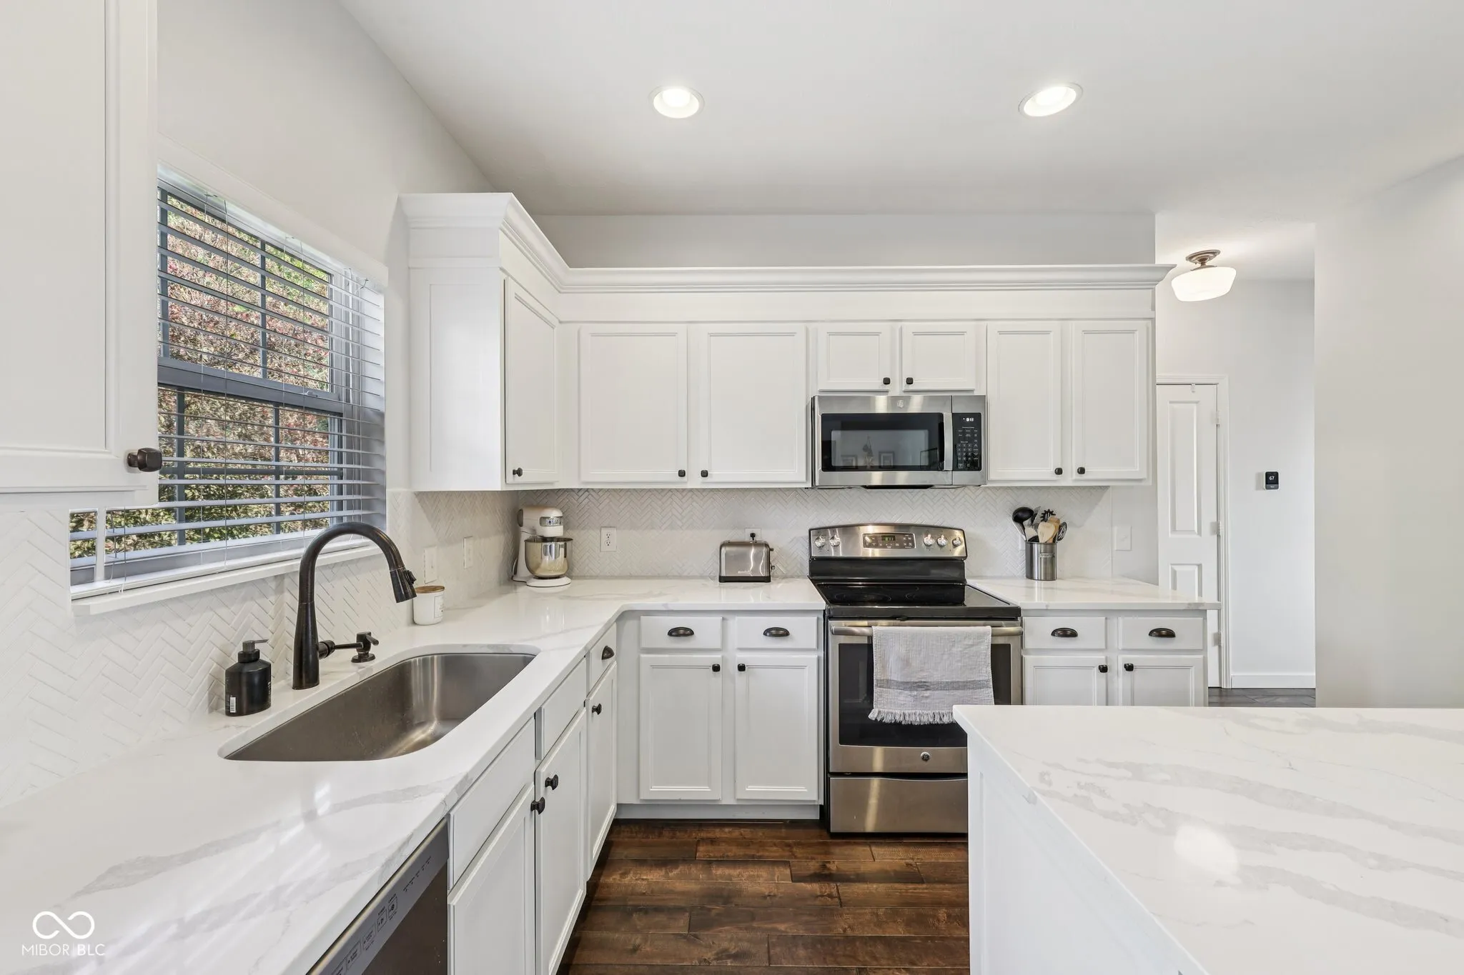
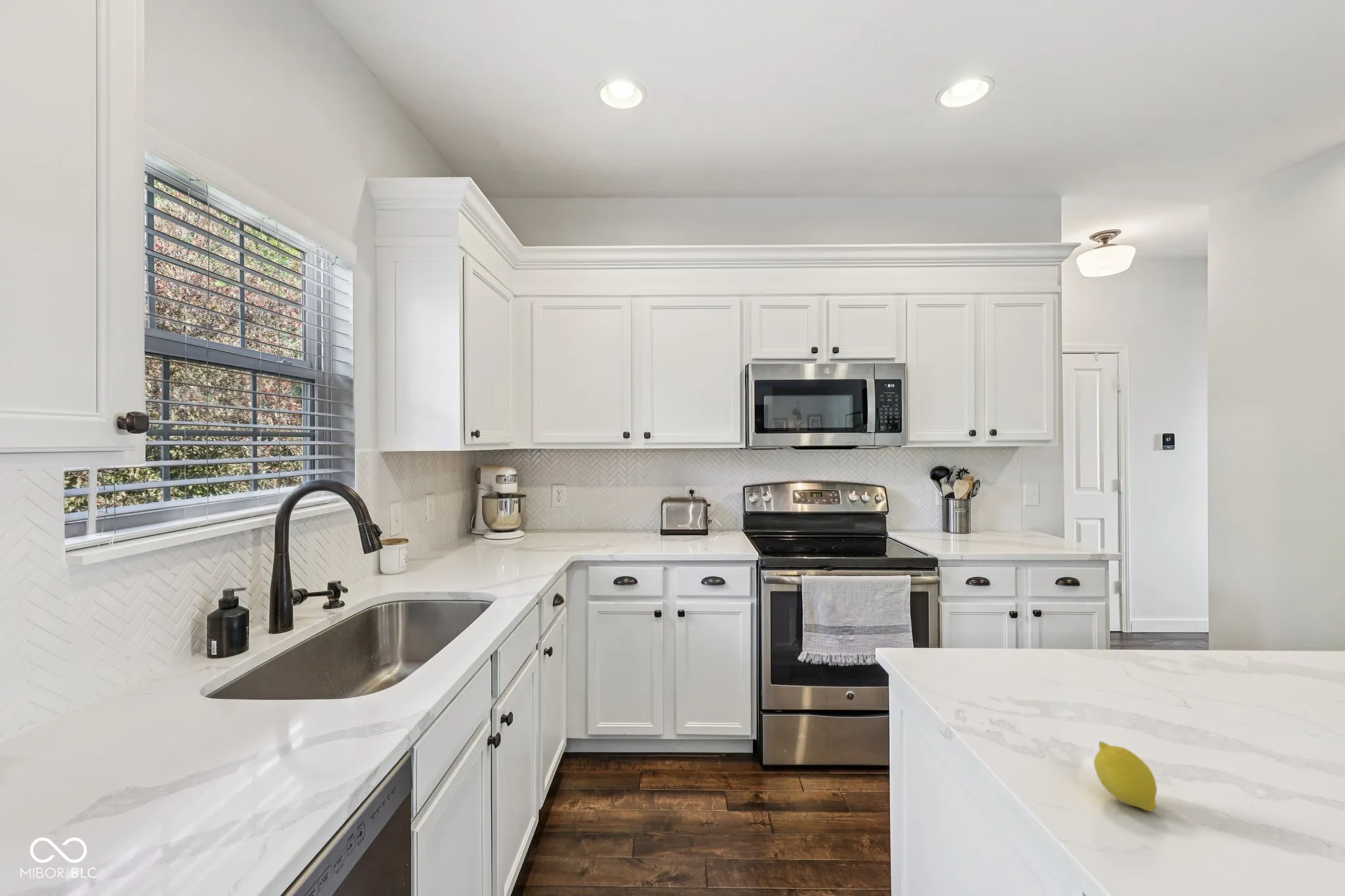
+ fruit [1093,740,1157,812]
